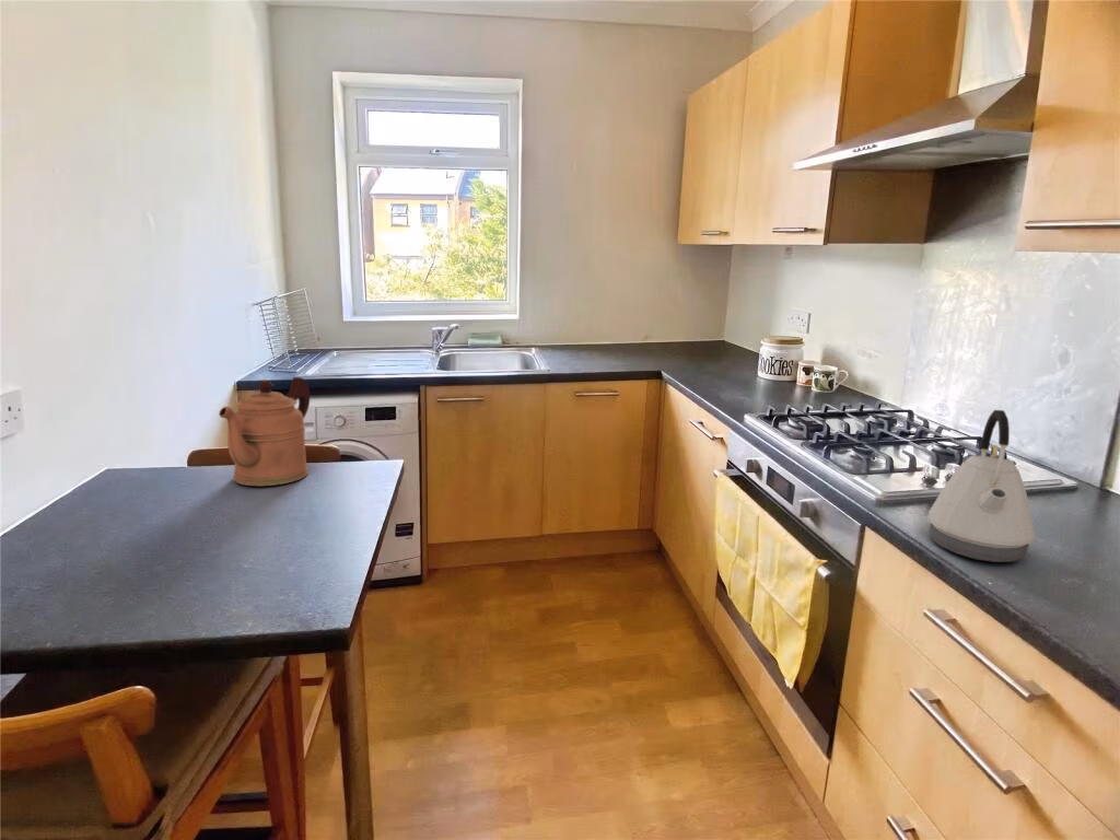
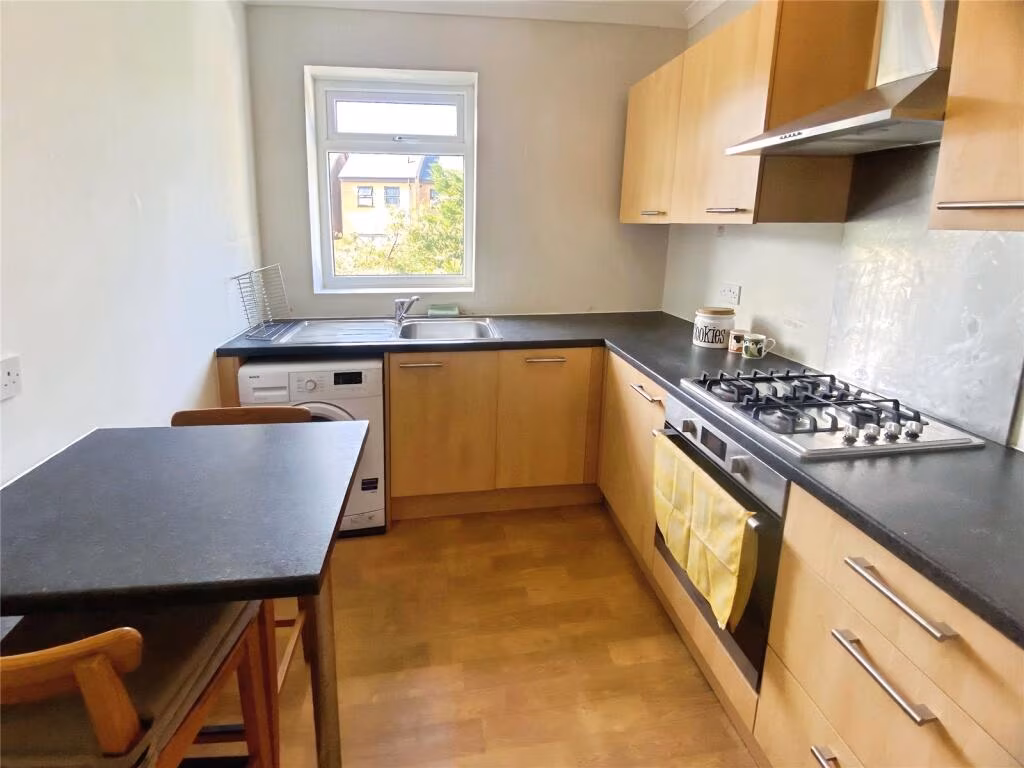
- coffeepot [218,376,311,487]
- kettle [926,409,1036,563]
